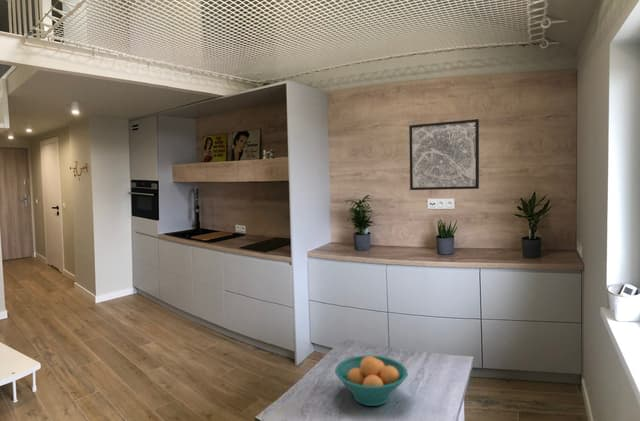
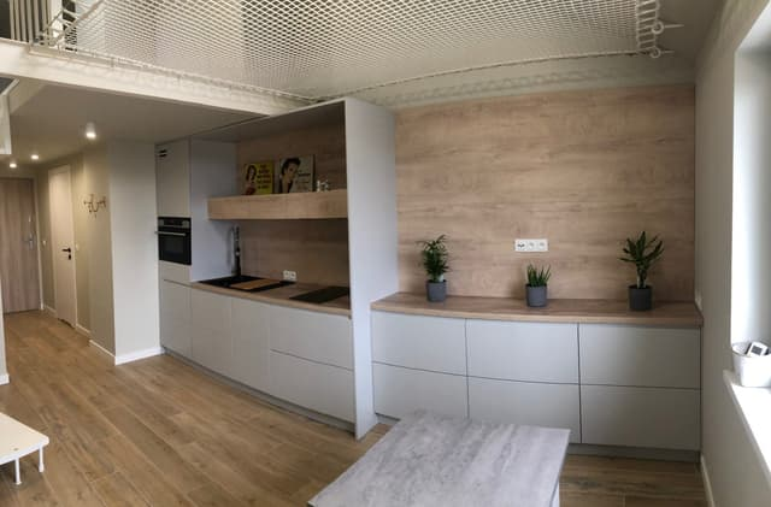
- wall art [408,118,480,191]
- fruit bowl [334,354,409,407]
